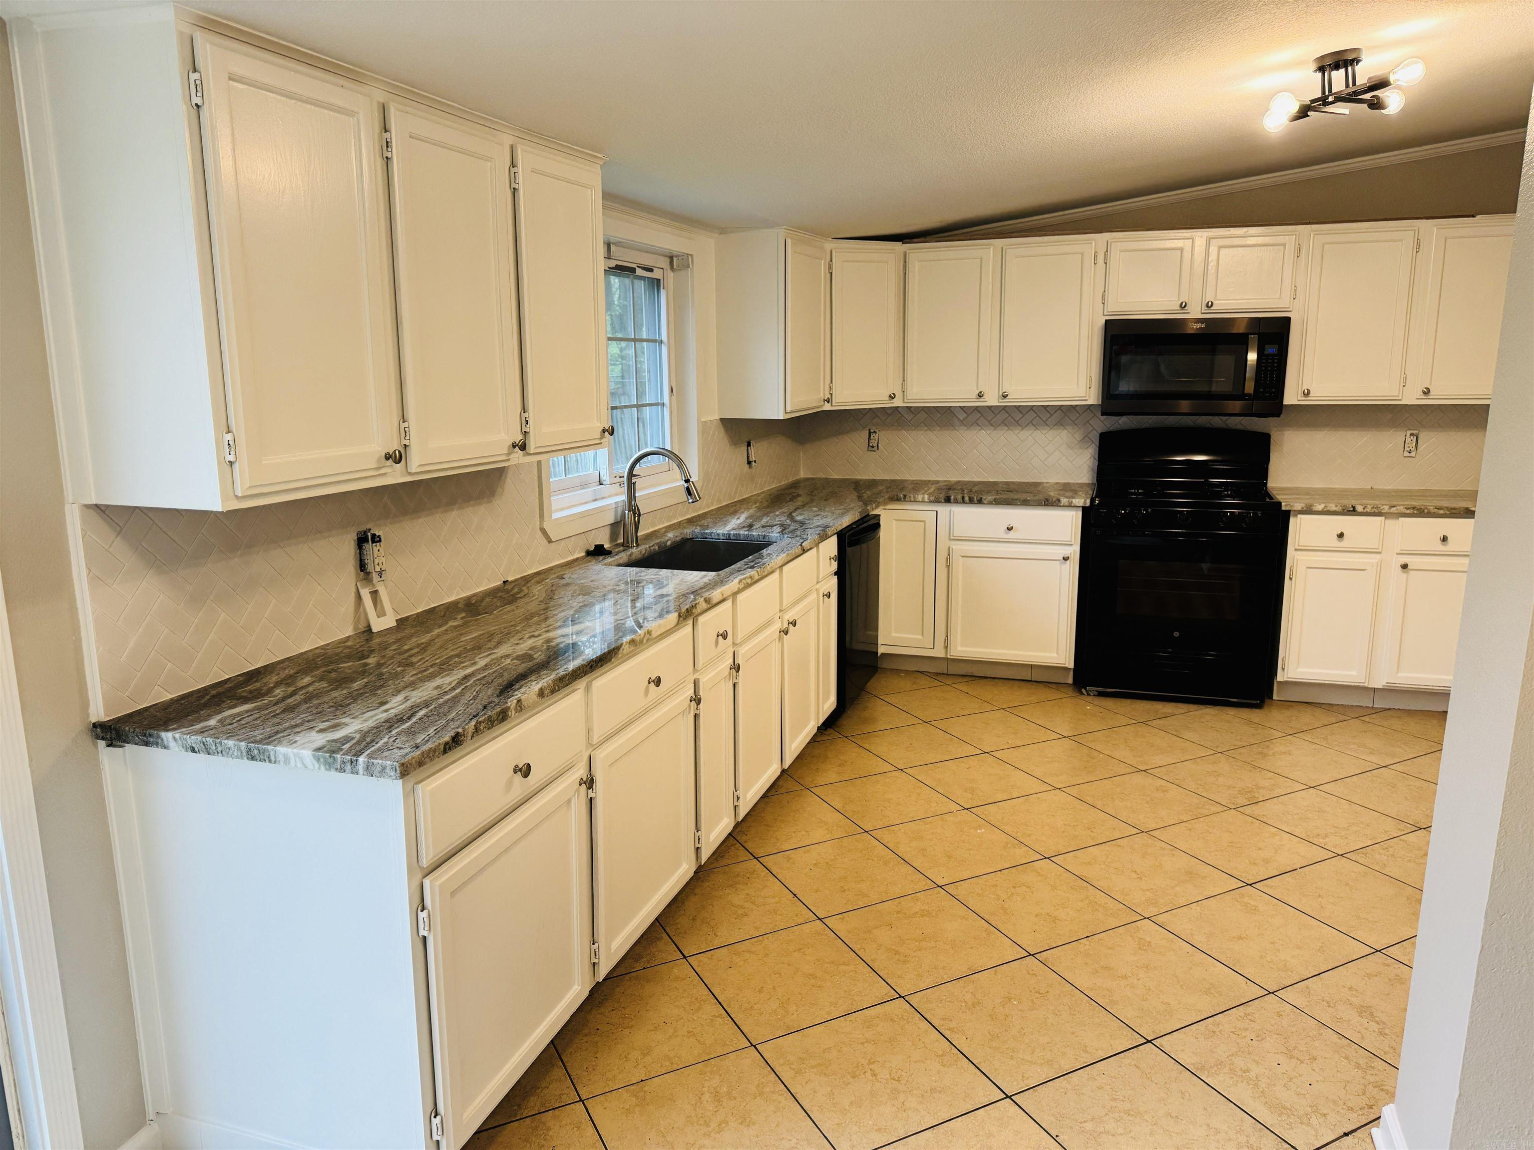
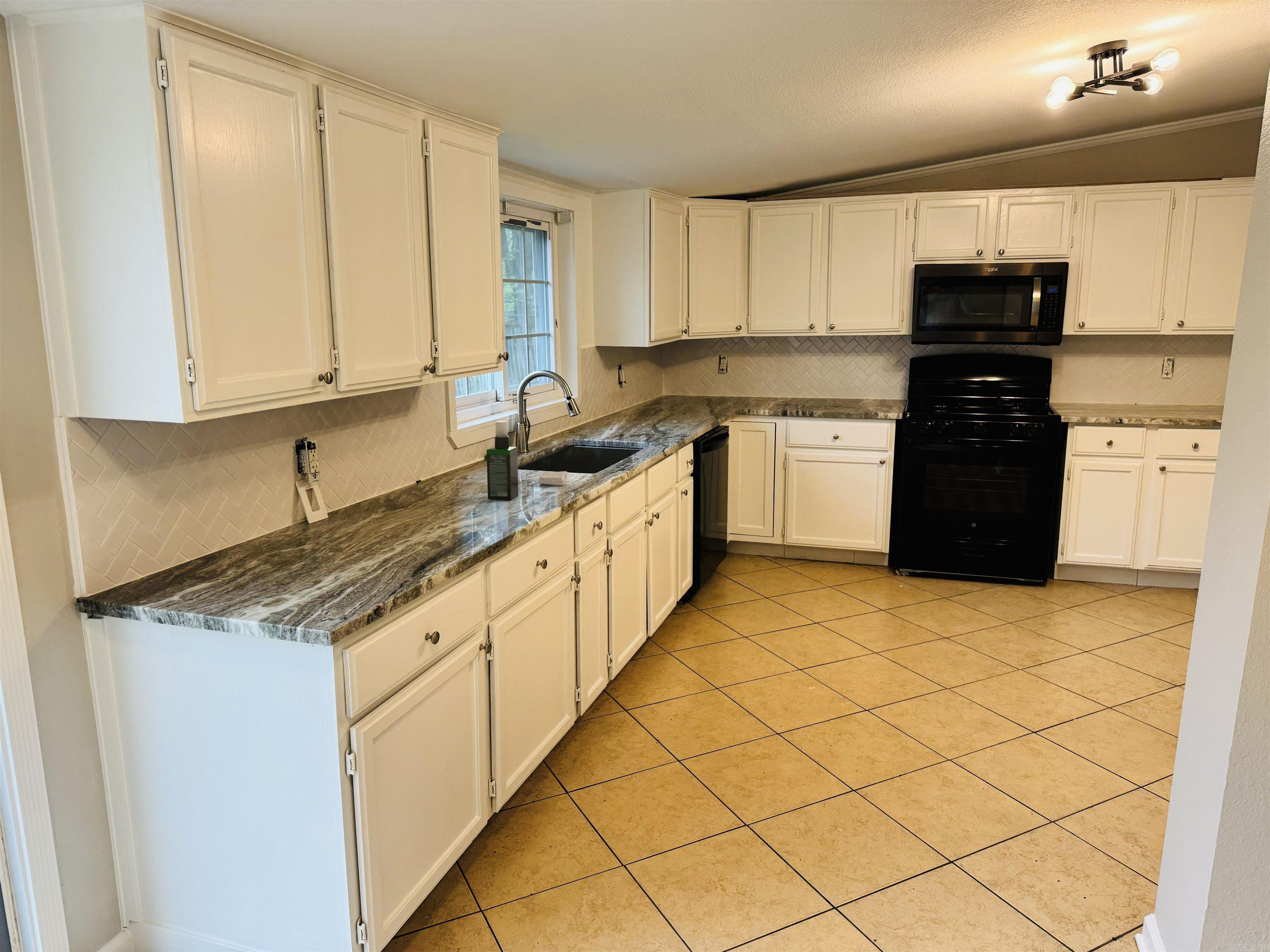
+ soap bar [539,471,568,486]
+ spray bottle [486,421,519,501]
